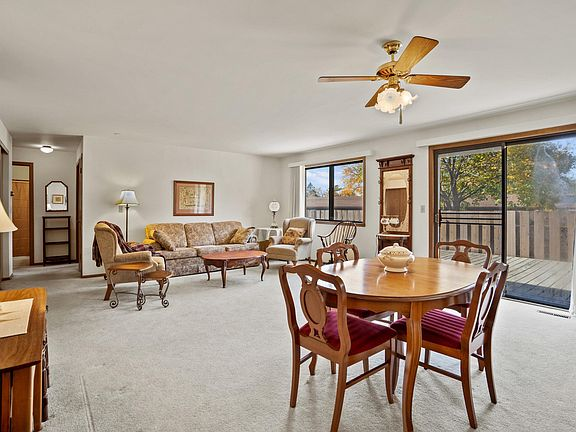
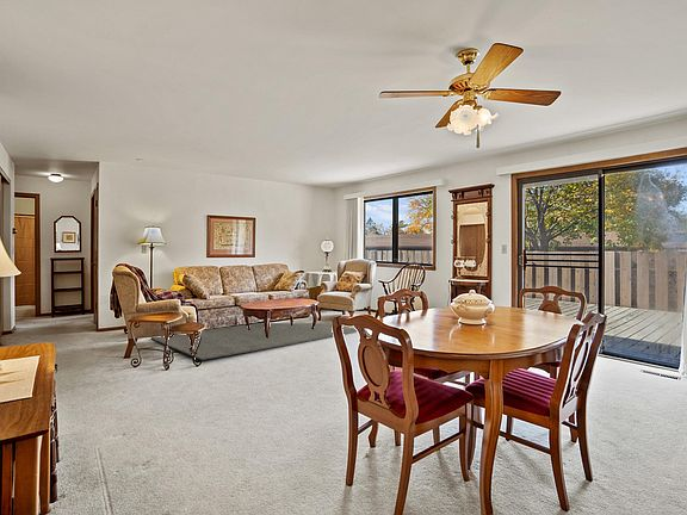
+ rug [150,322,357,361]
